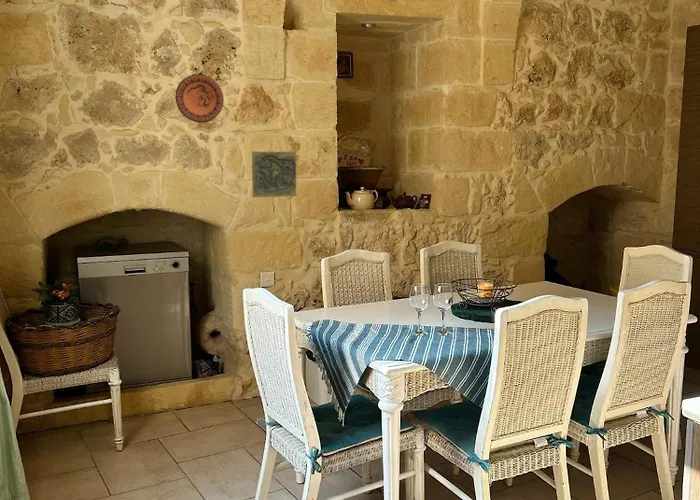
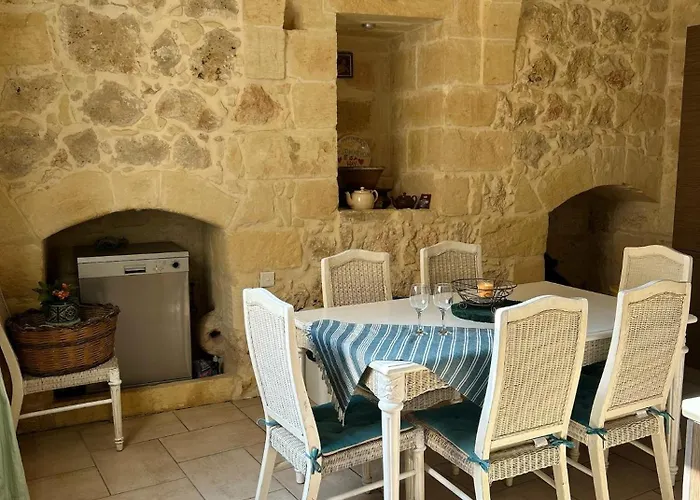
- decorative plate [174,73,225,123]
- decorative tile [251,151,297,198]
